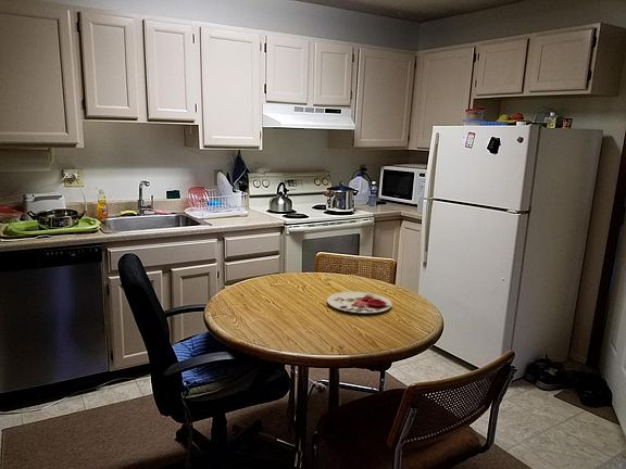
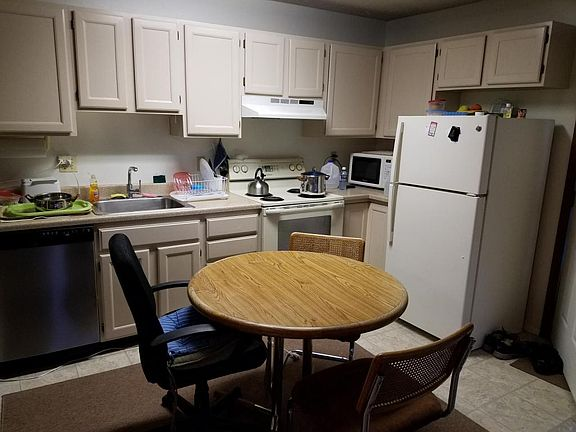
- plate [326,291,393,314]
